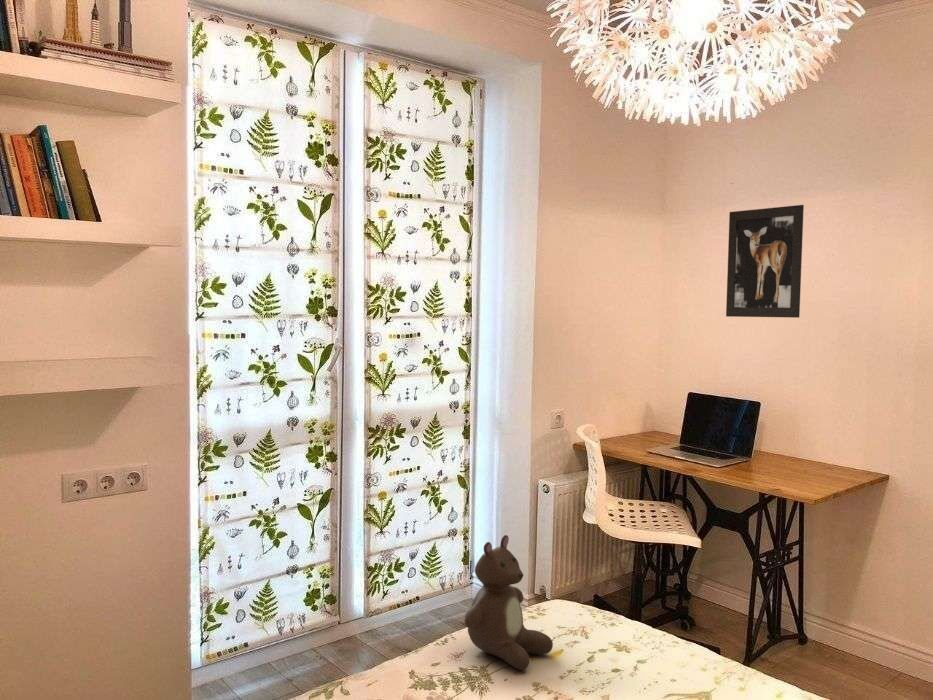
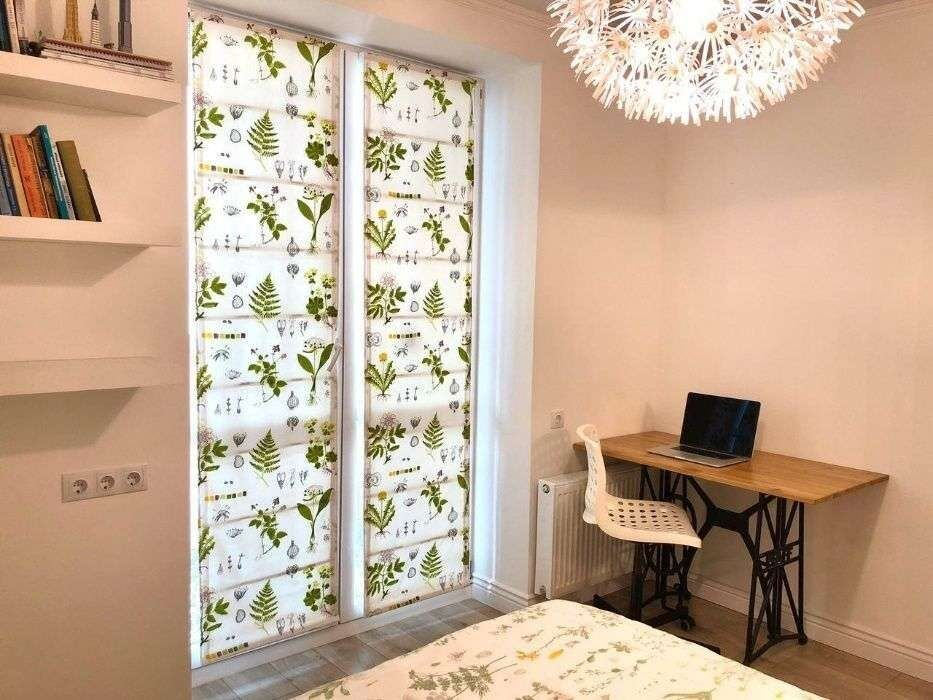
- teddy bear [463,534,554,671]
- wall art [725,204,805,319]
